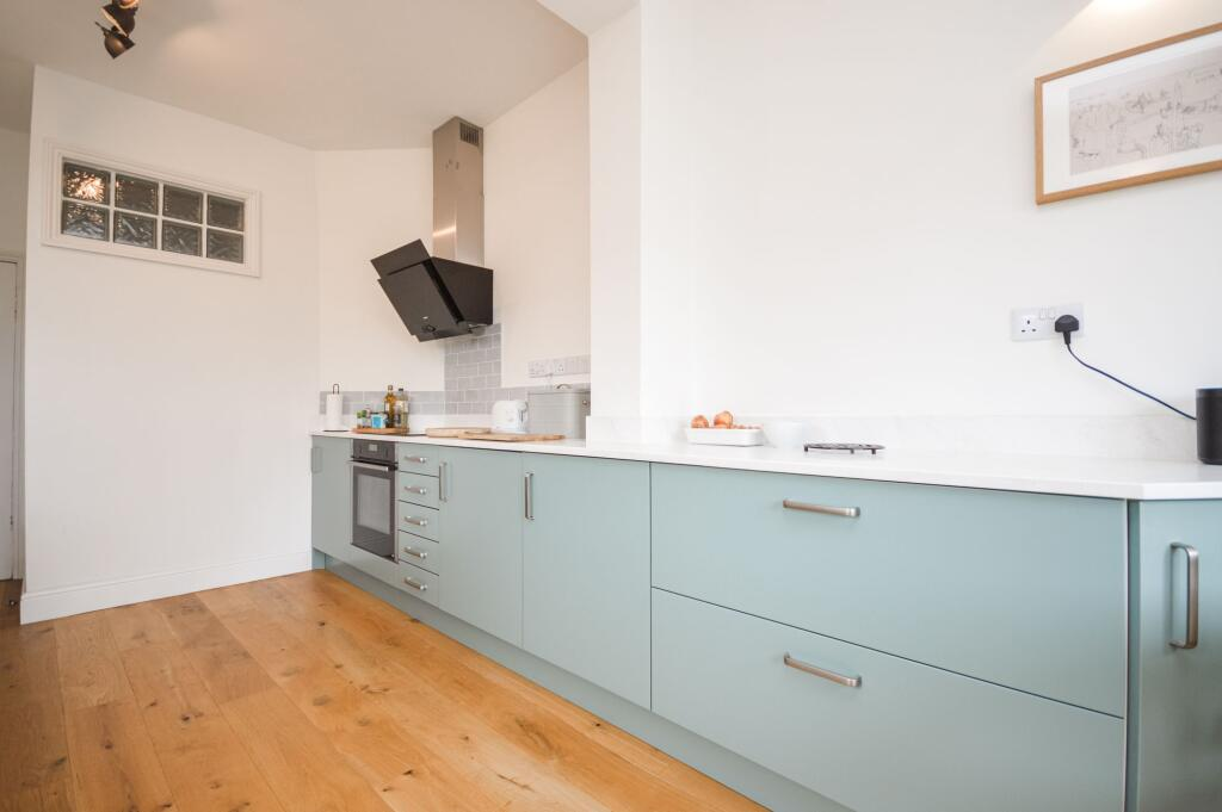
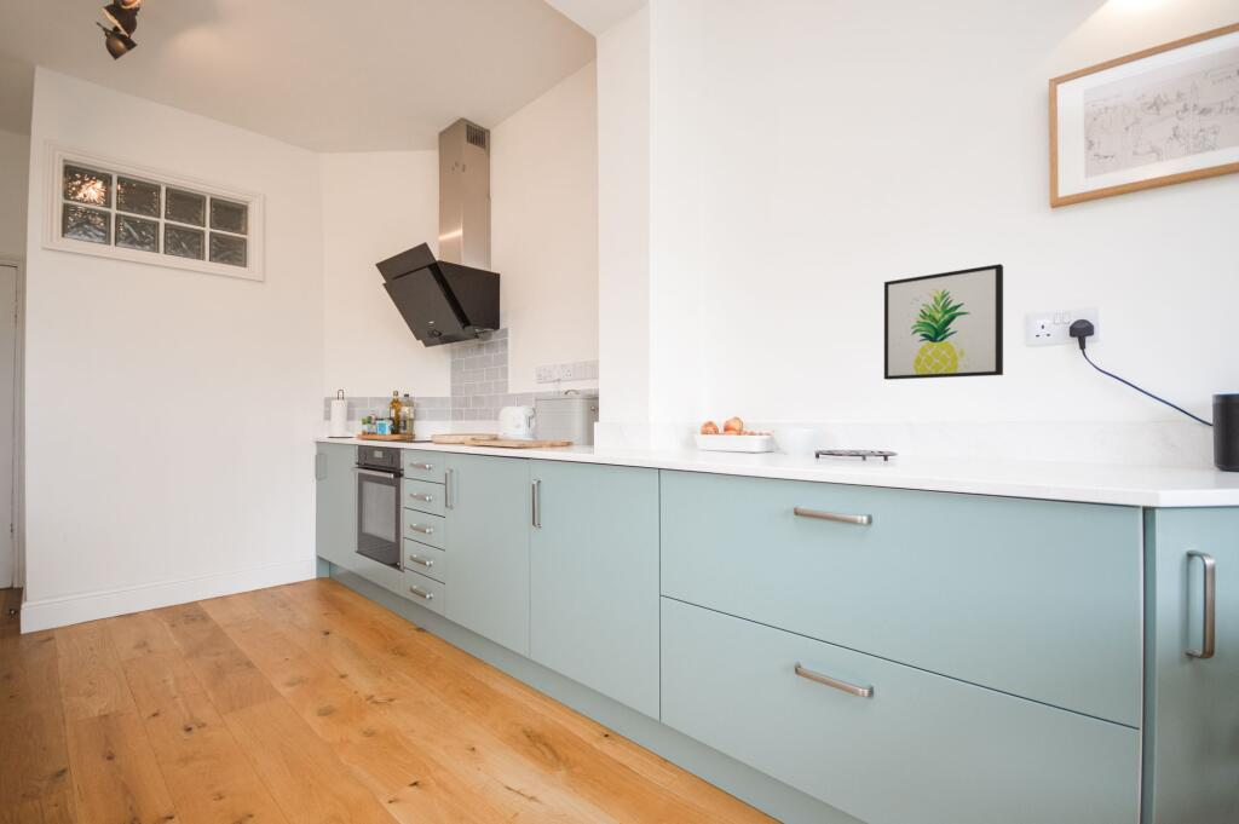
+ wall art [883,263,1004,381]
